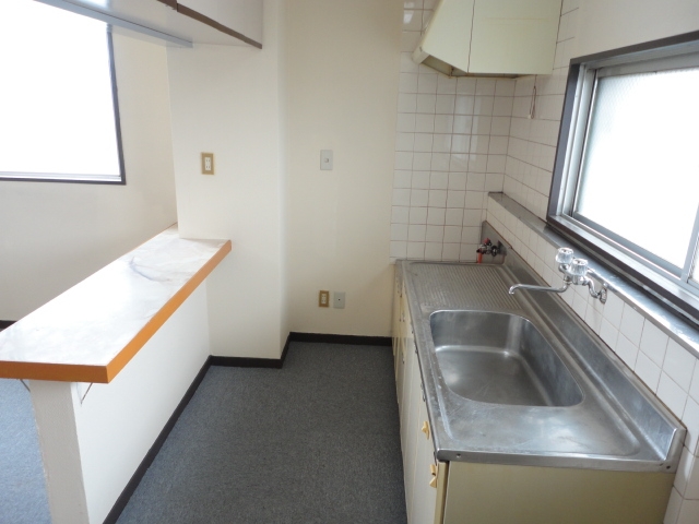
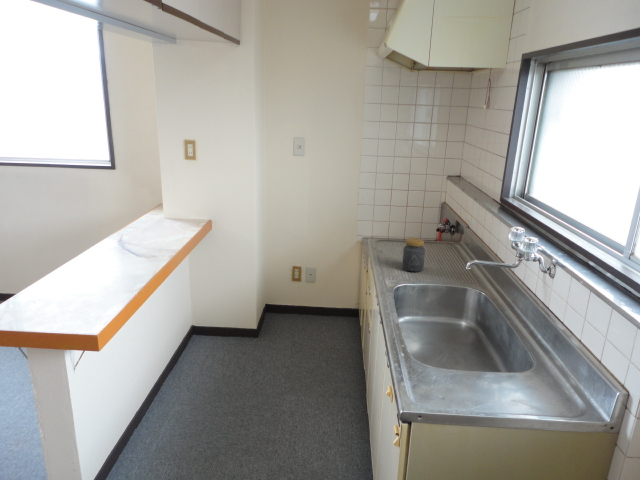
+ jar [401,237,426,273]
